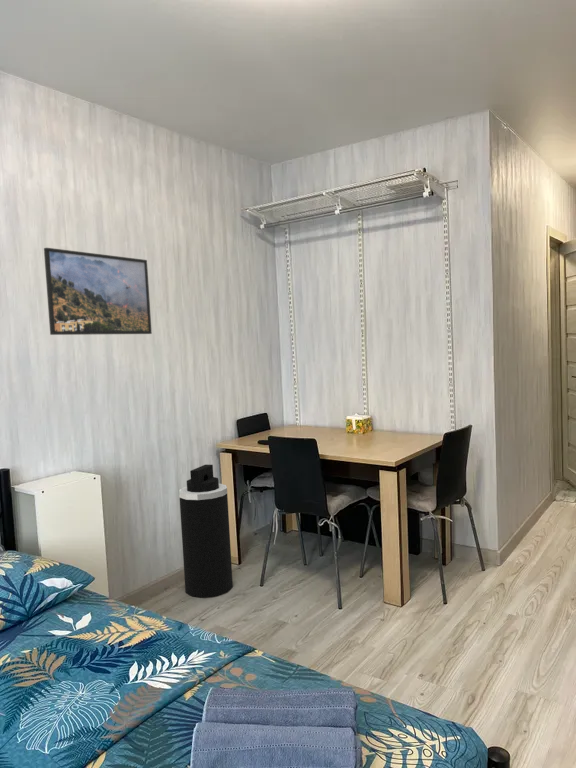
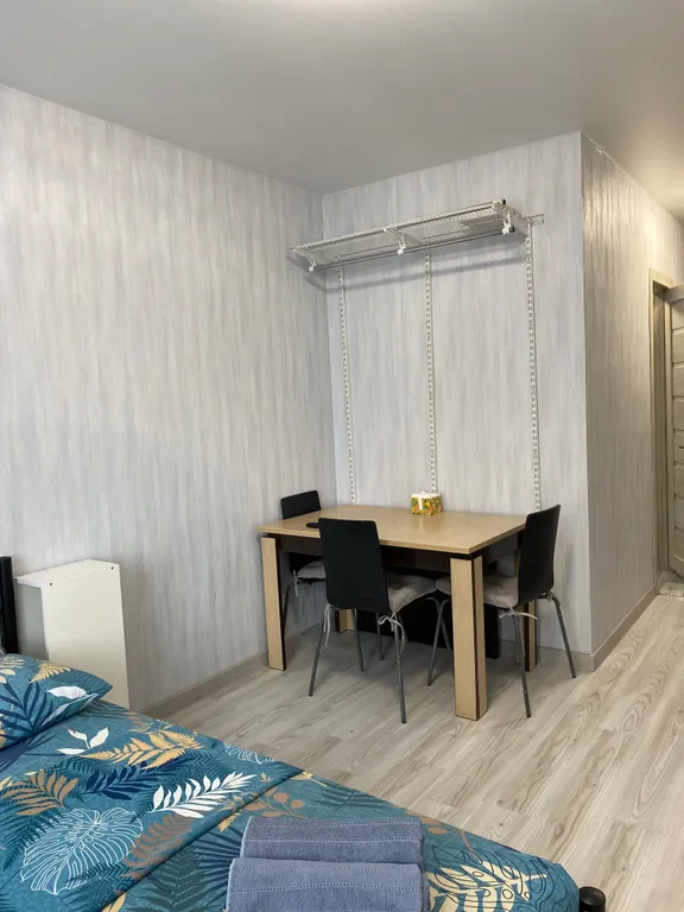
- trash can [178,464,234,599]
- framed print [43,247,153,336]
